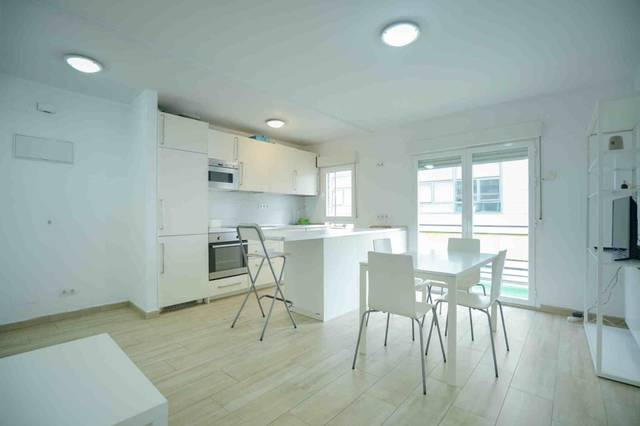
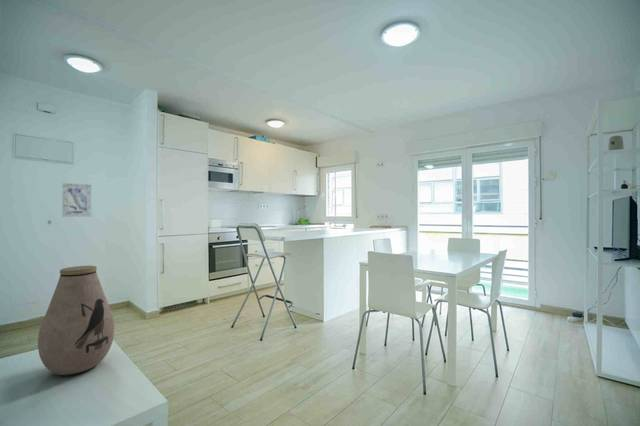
+ vase [37,265,115,377]
+ wall art [62,182,92,218]
